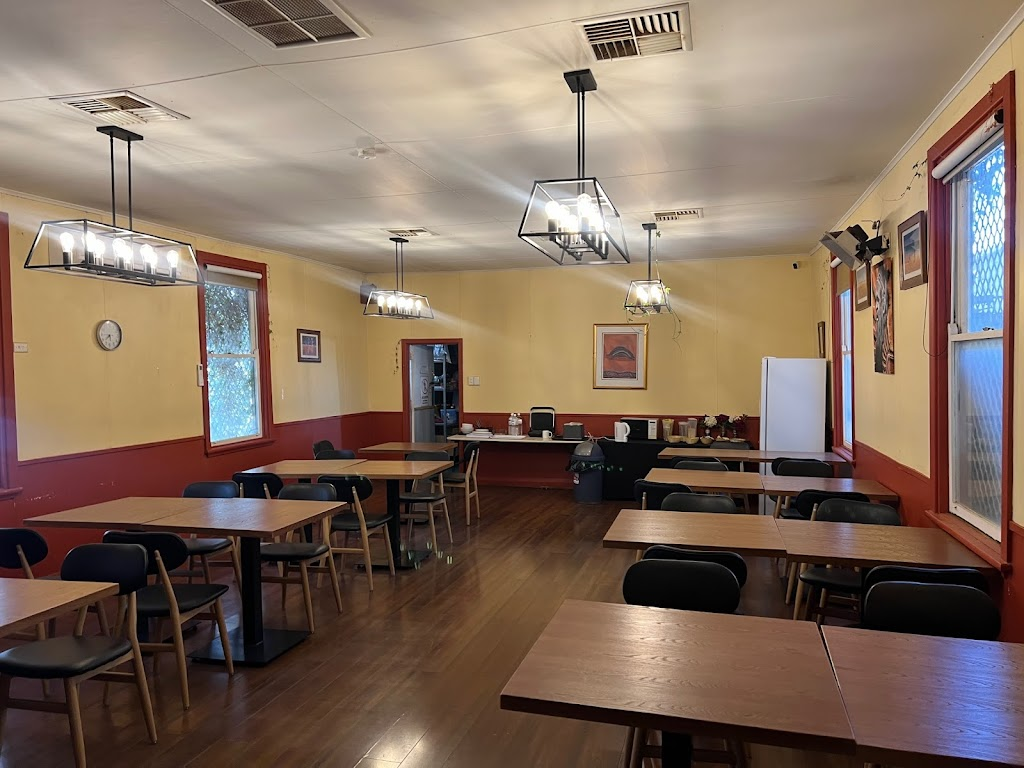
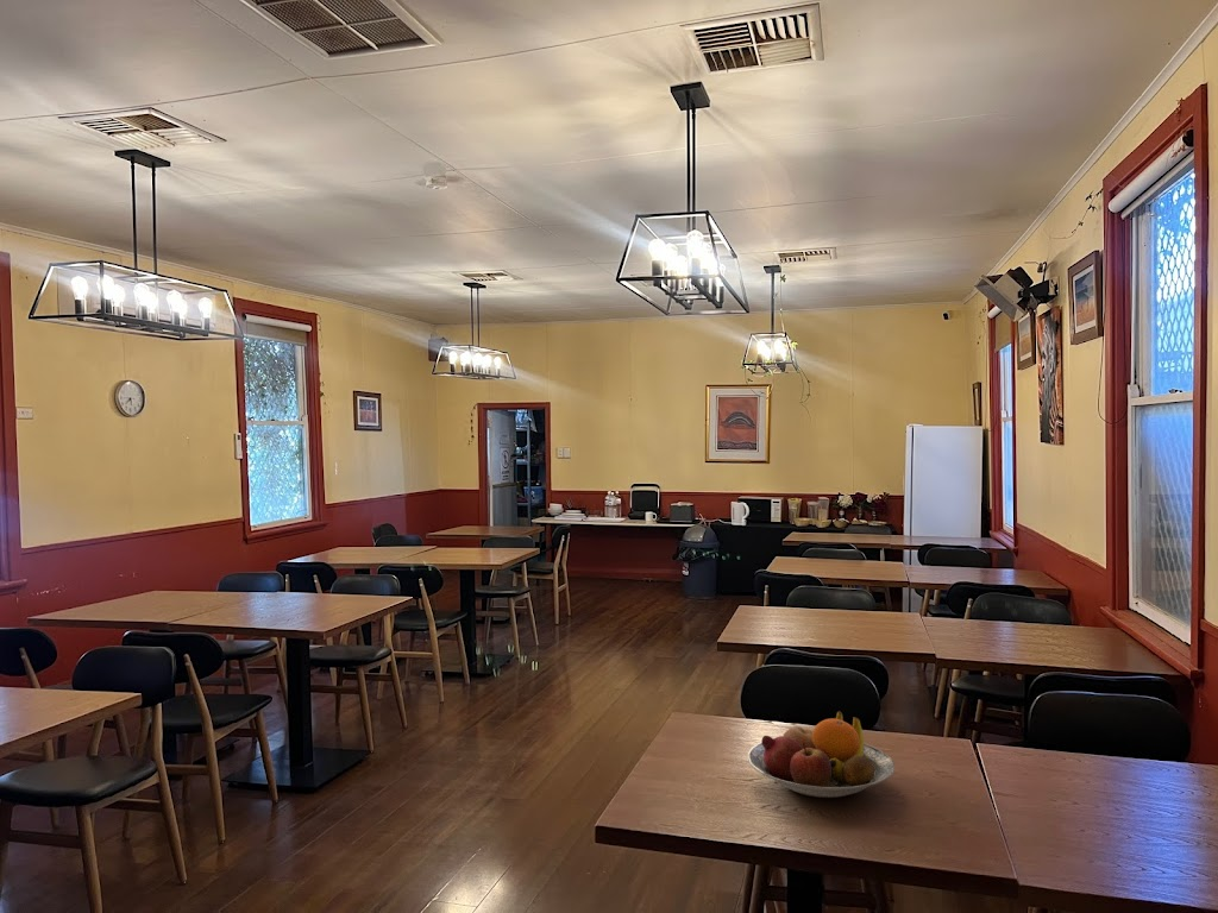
+ fruit bowl [747,710,896,799]
